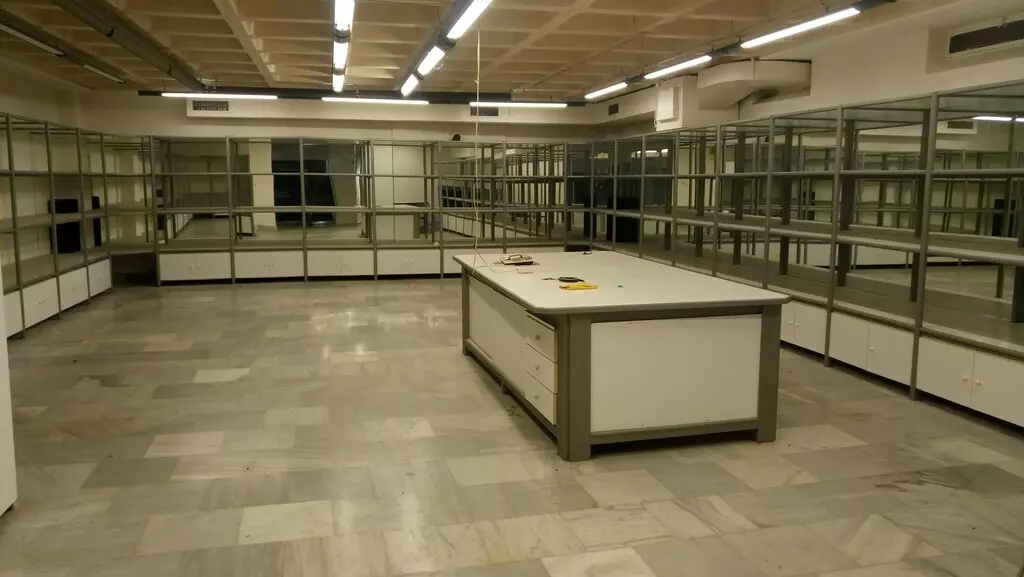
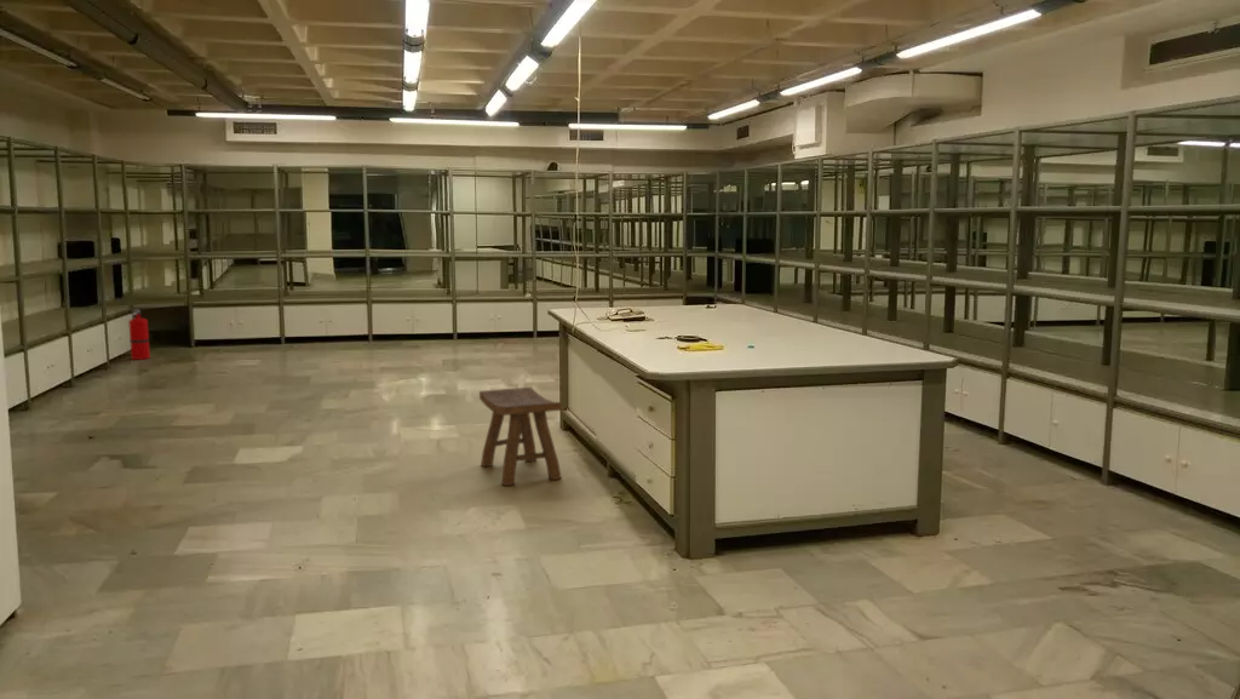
+ stool [478,386,563,487]
+ fire extinguisher [127,308,151,361]
